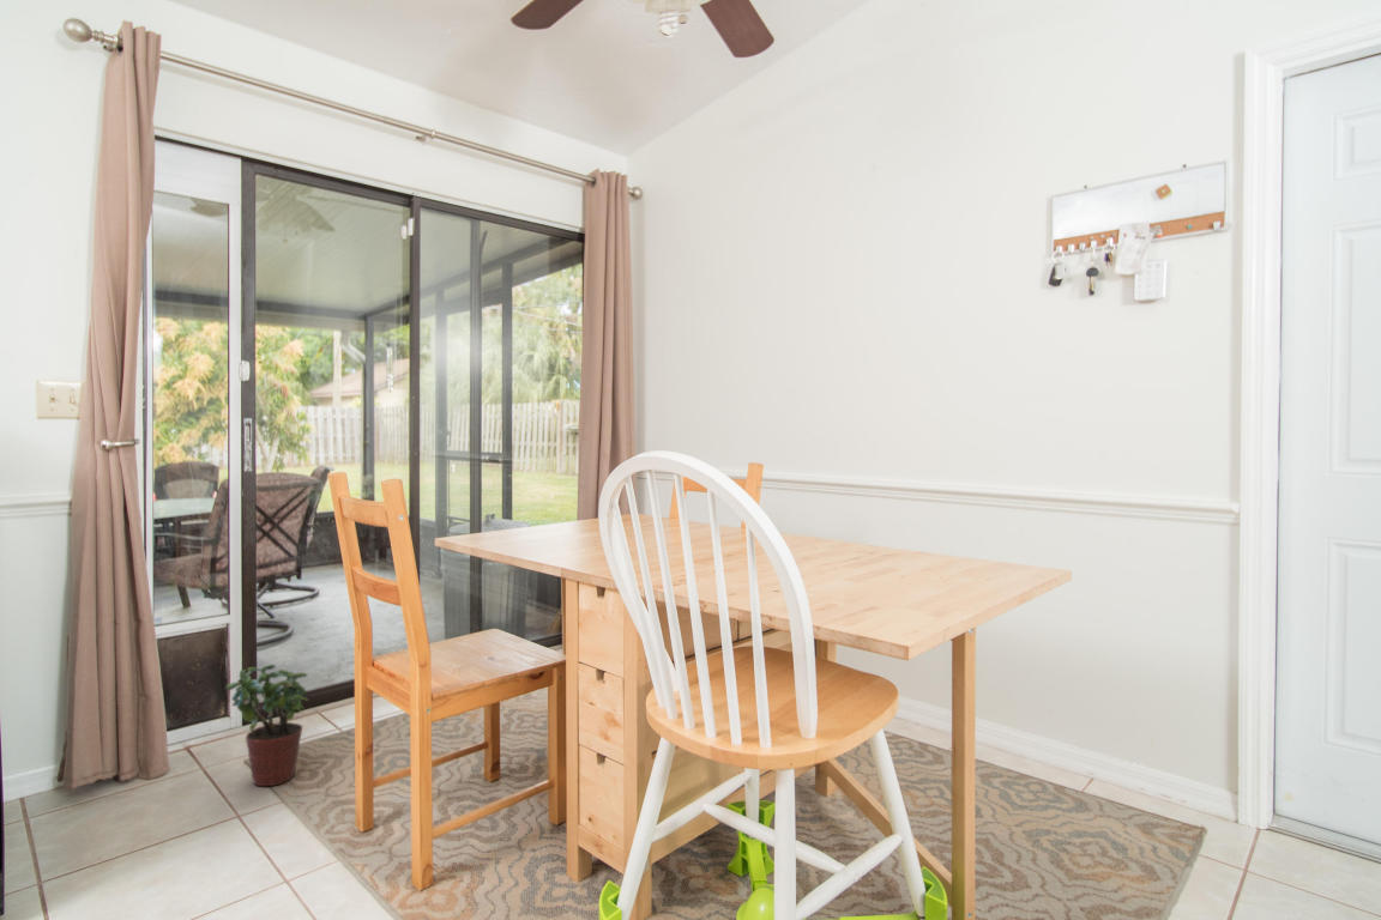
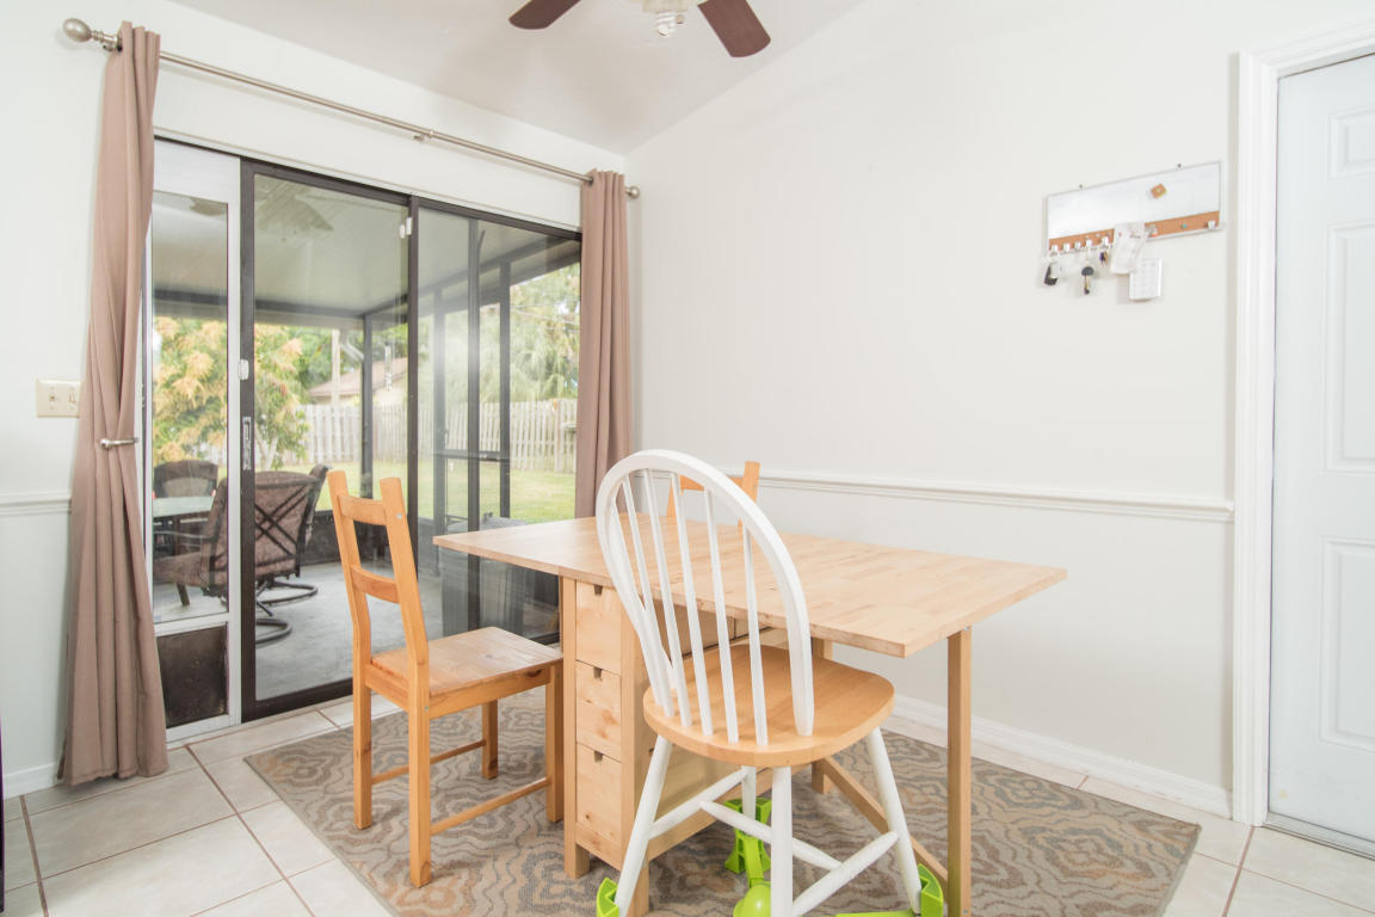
- potted plant [224,664,309,787]
